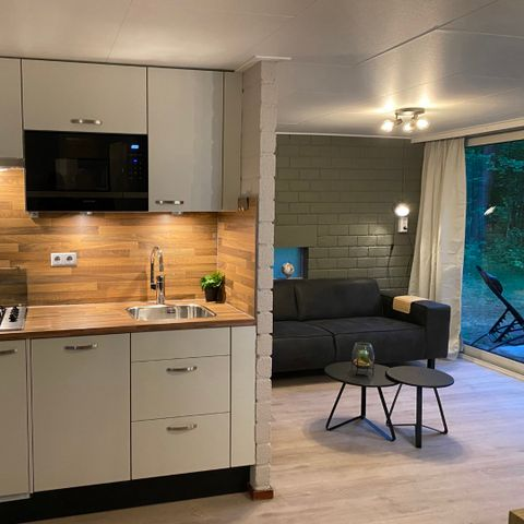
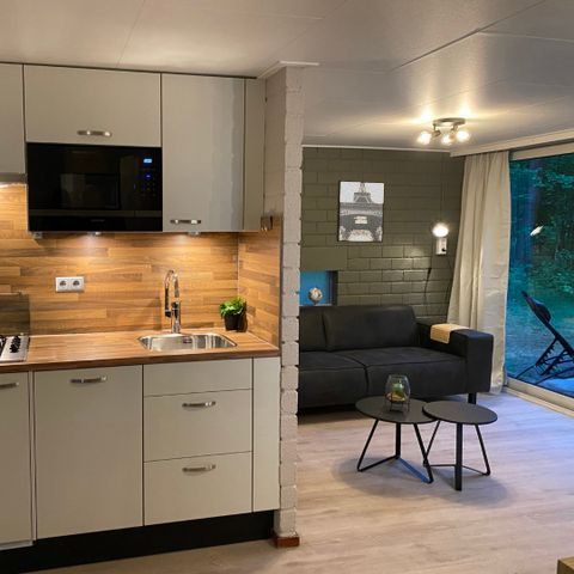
+ wall art [335,179,386,244]
